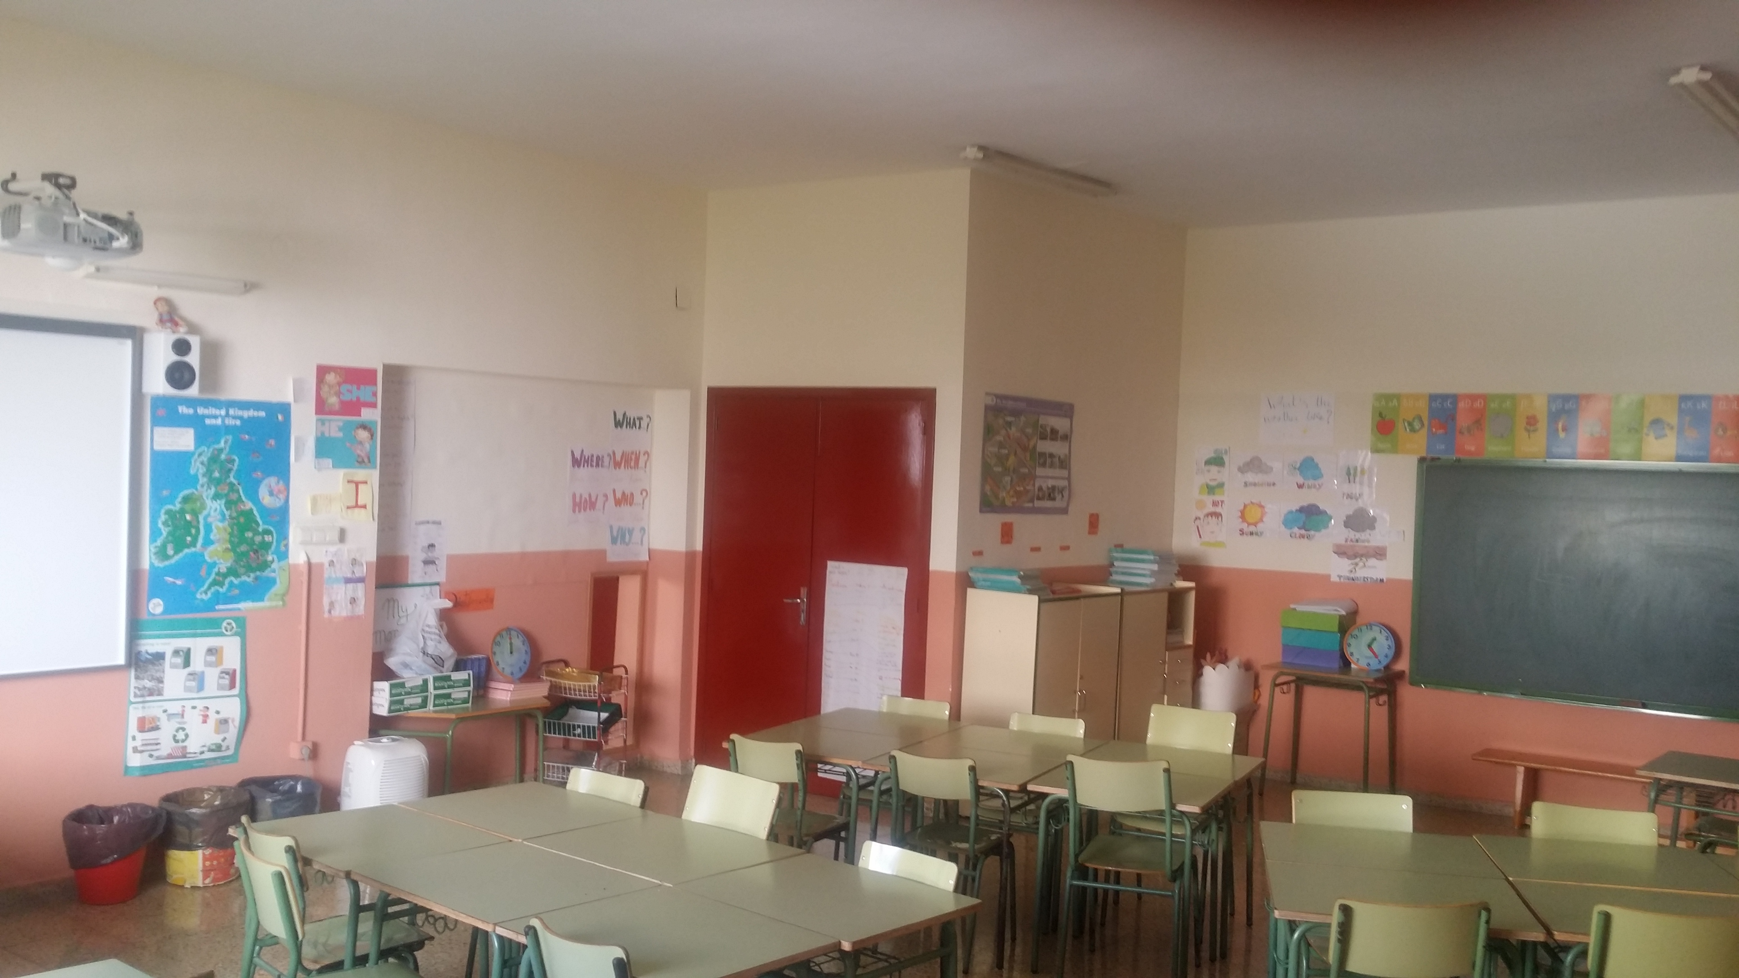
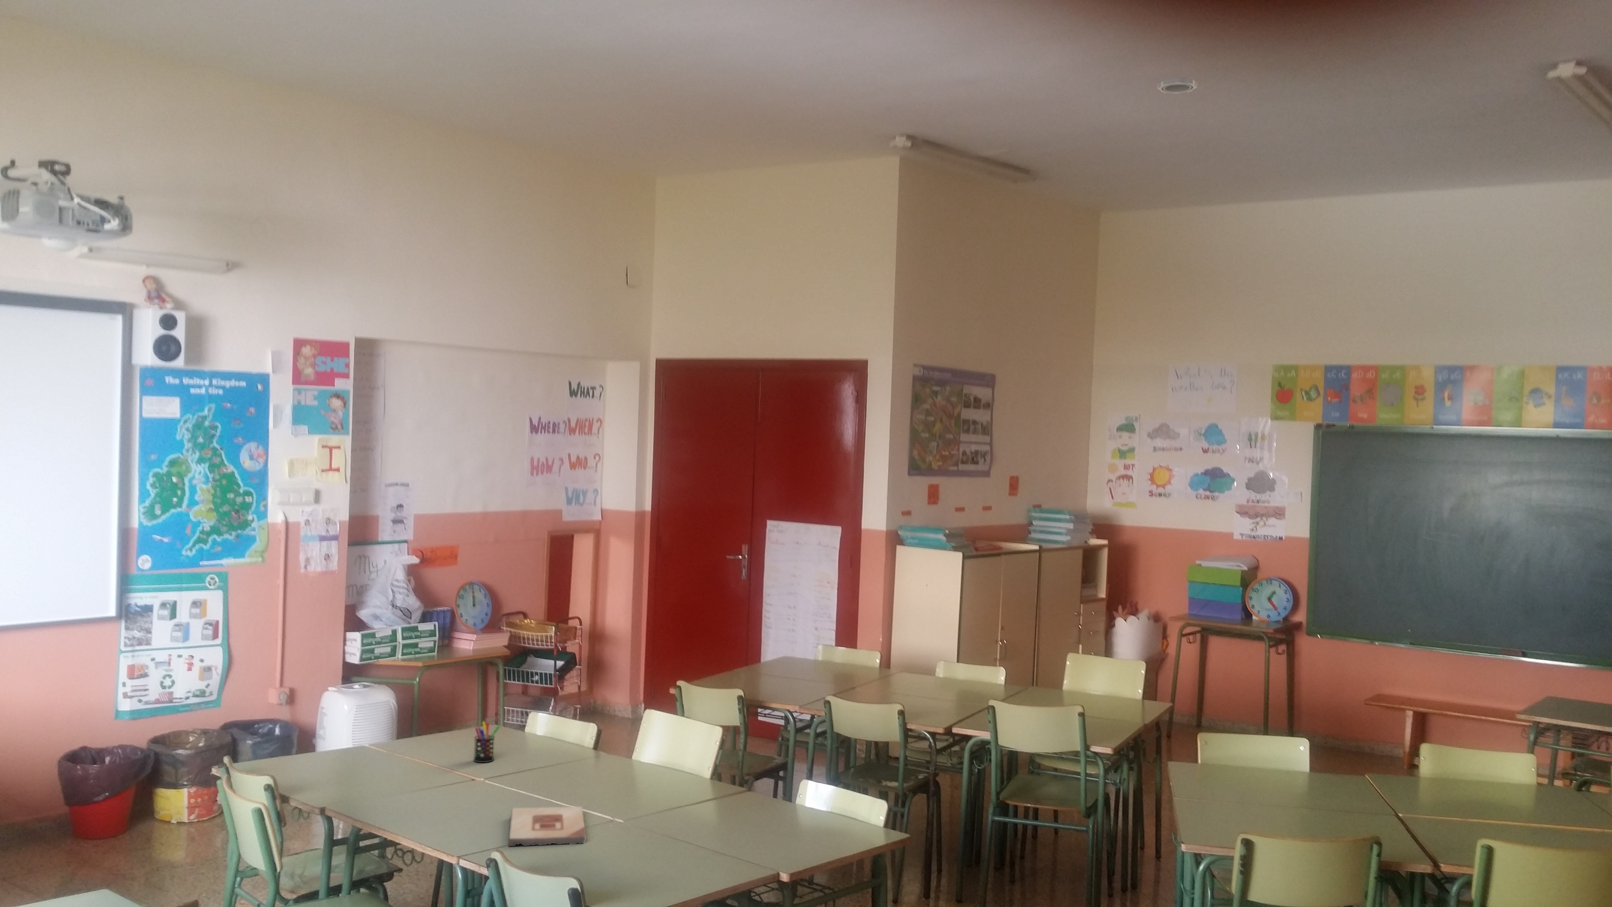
+ pen holder [474,721,500,763]
+ wooden plaque [508,806,587,847]
+ smoke detector [1157,76,1198,94]
